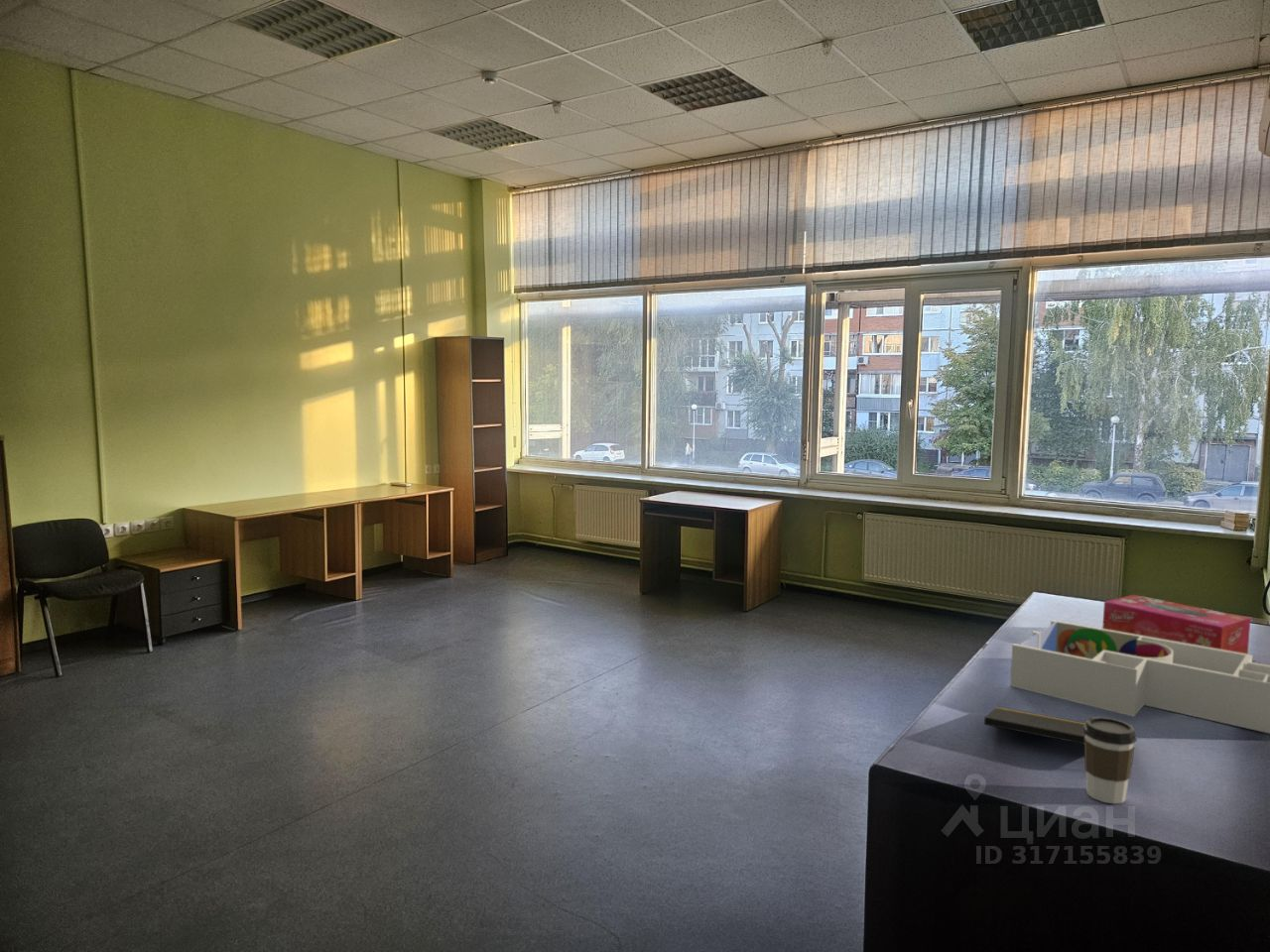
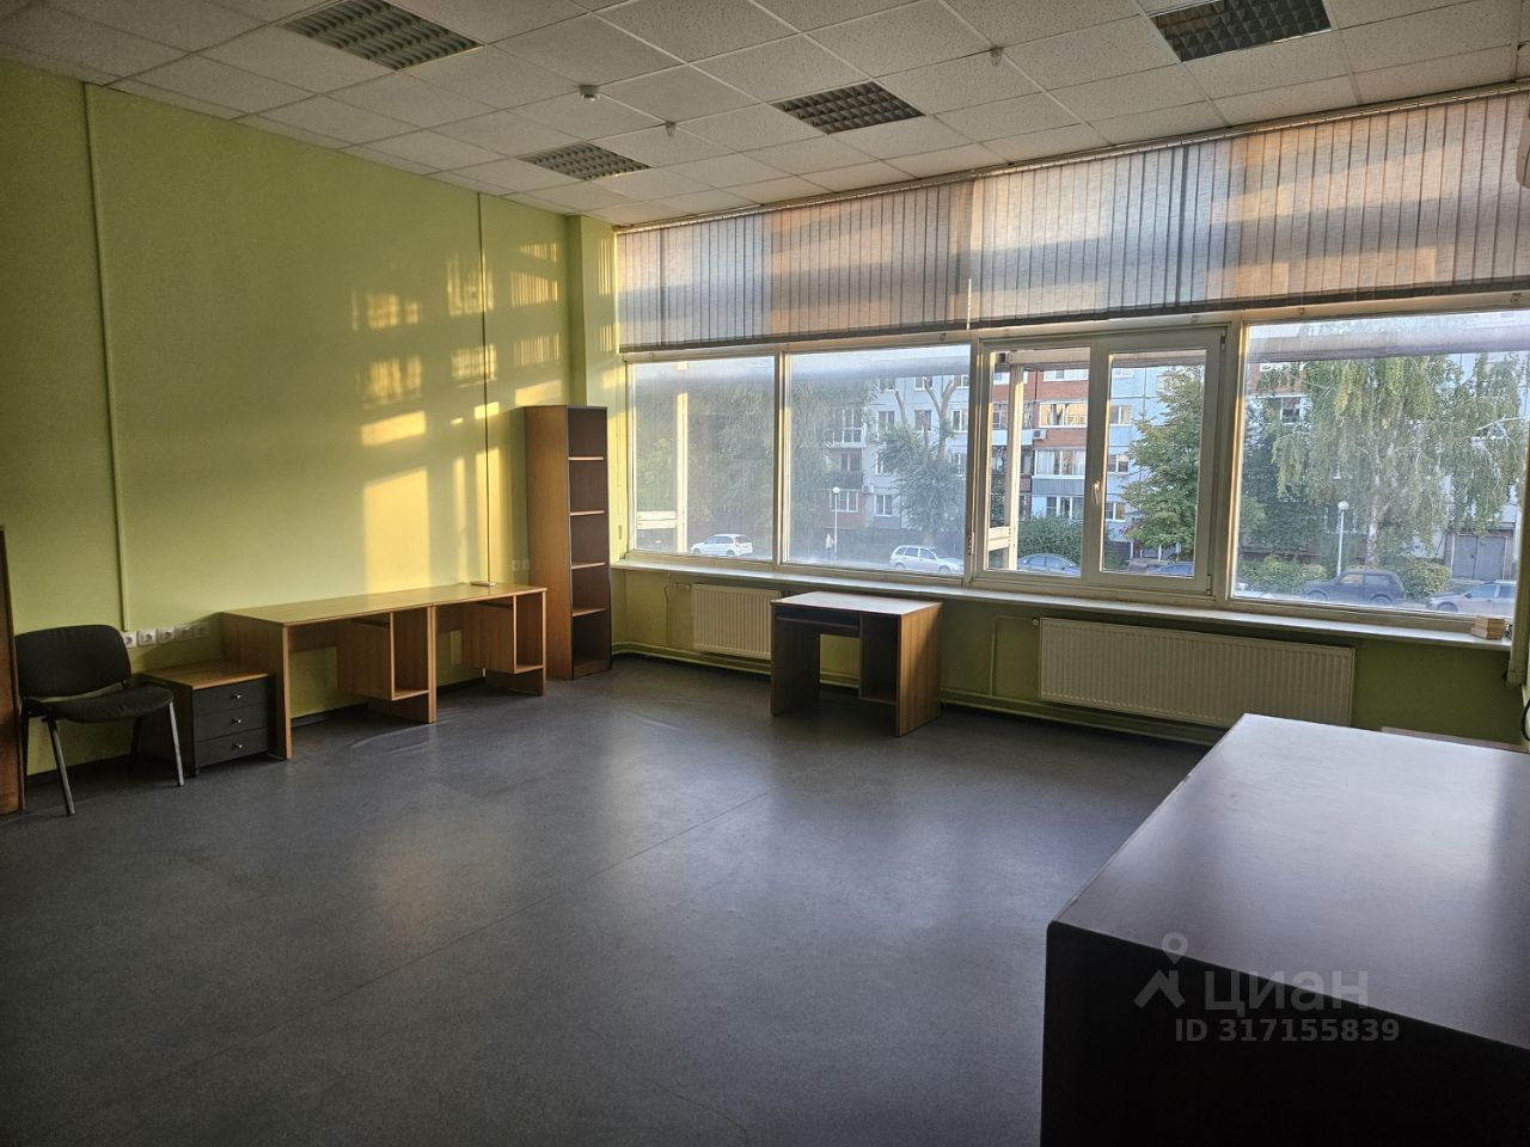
- desk organizer [1009,619,1270,735]
- notepad [983,706,1085,746]
- coffee cup [1083,716,1138,805]
- tissue box [1101,594,1251,654]
